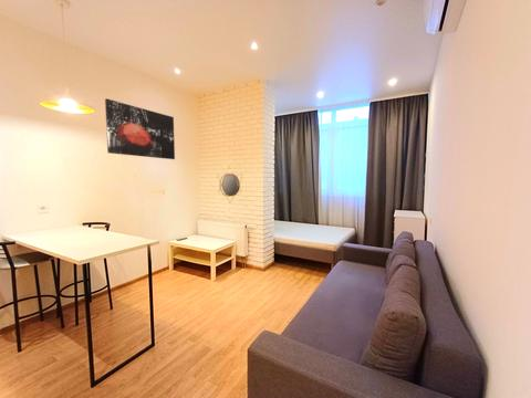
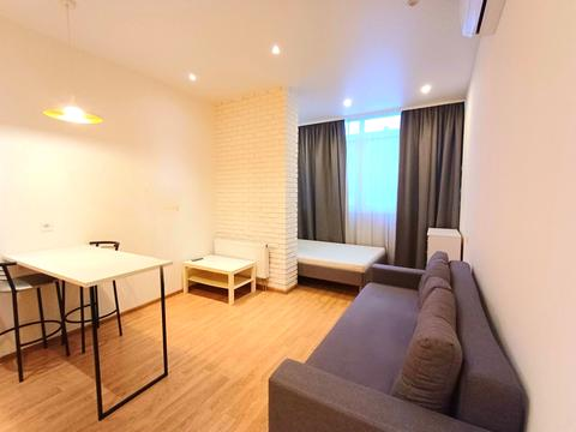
- wall art [104,98,176,160]
- home mirror [216,166,243,205]
